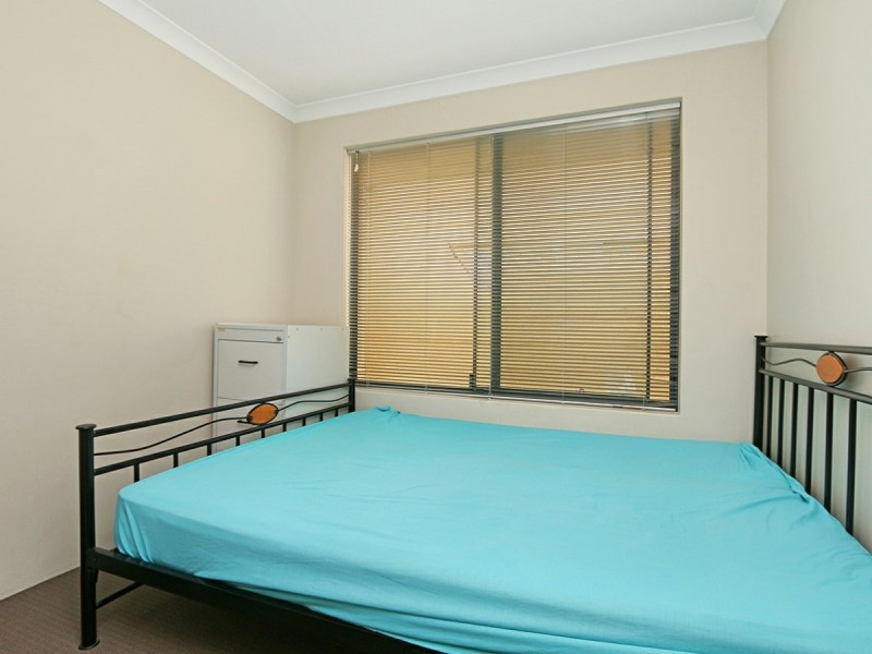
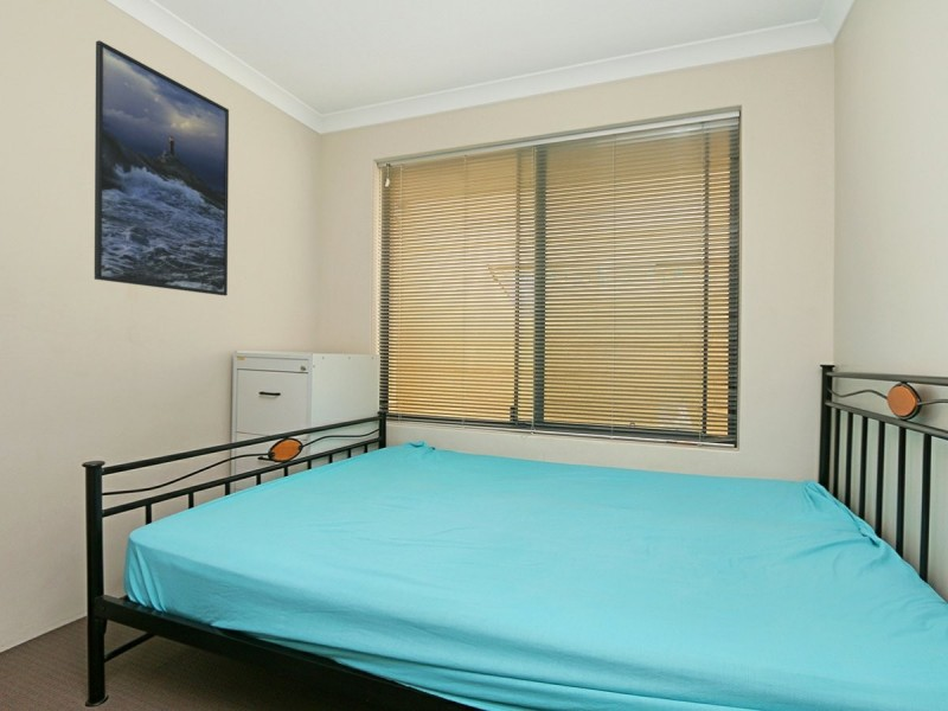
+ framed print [94,39,230,296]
